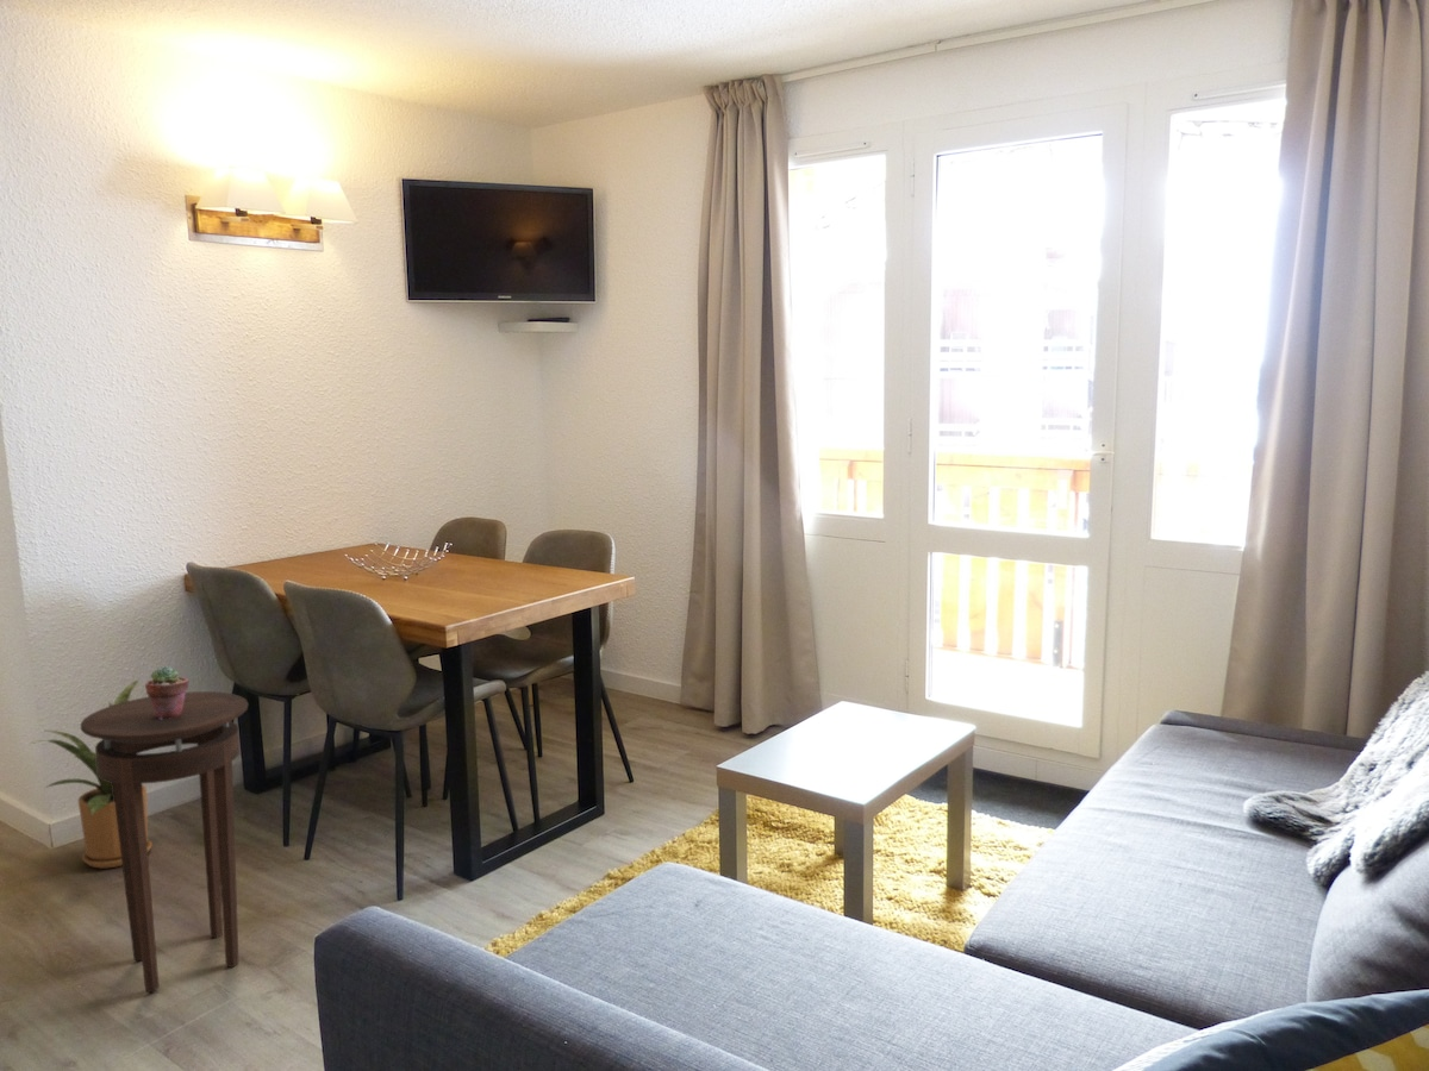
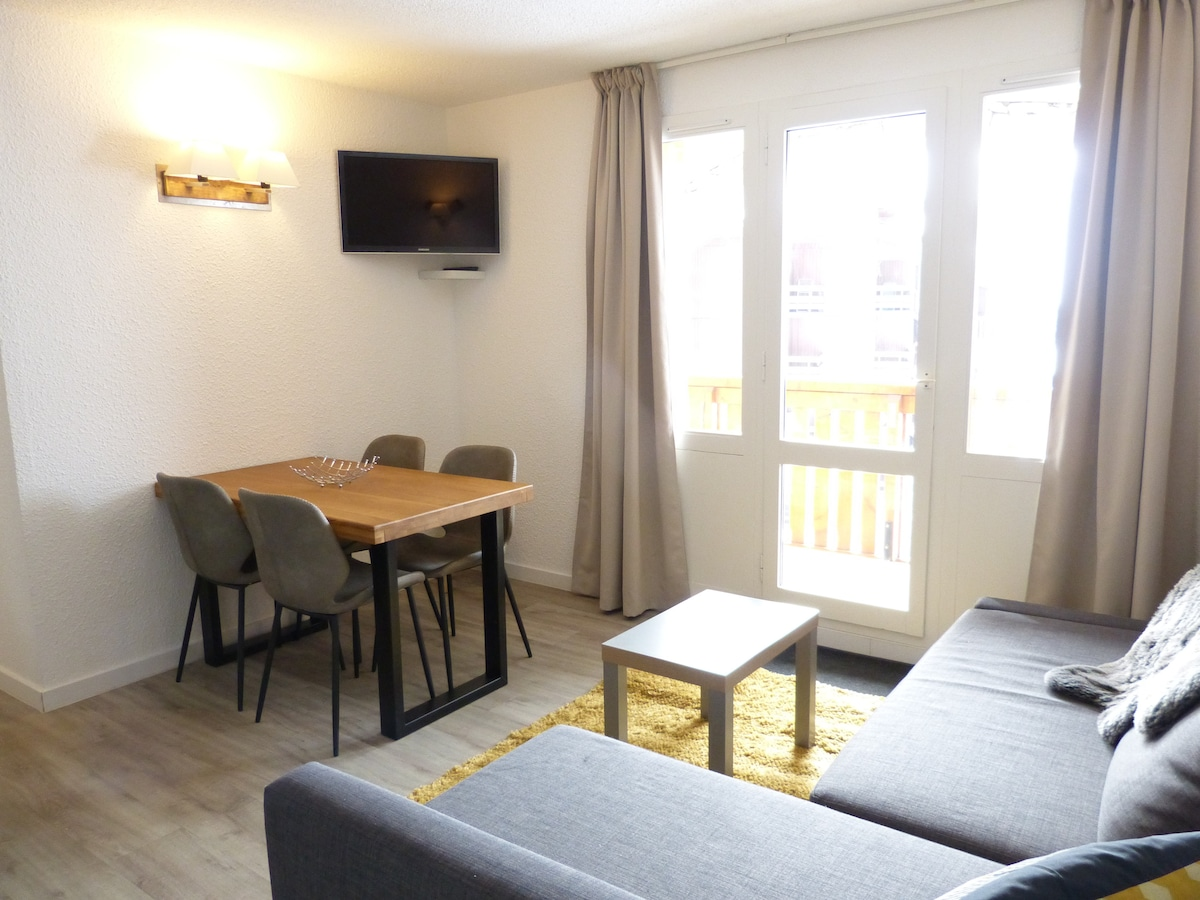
- potted succulent [144,665,189,719]
- stool [80,690,249,994]
- house plant [30,678,154,870]
